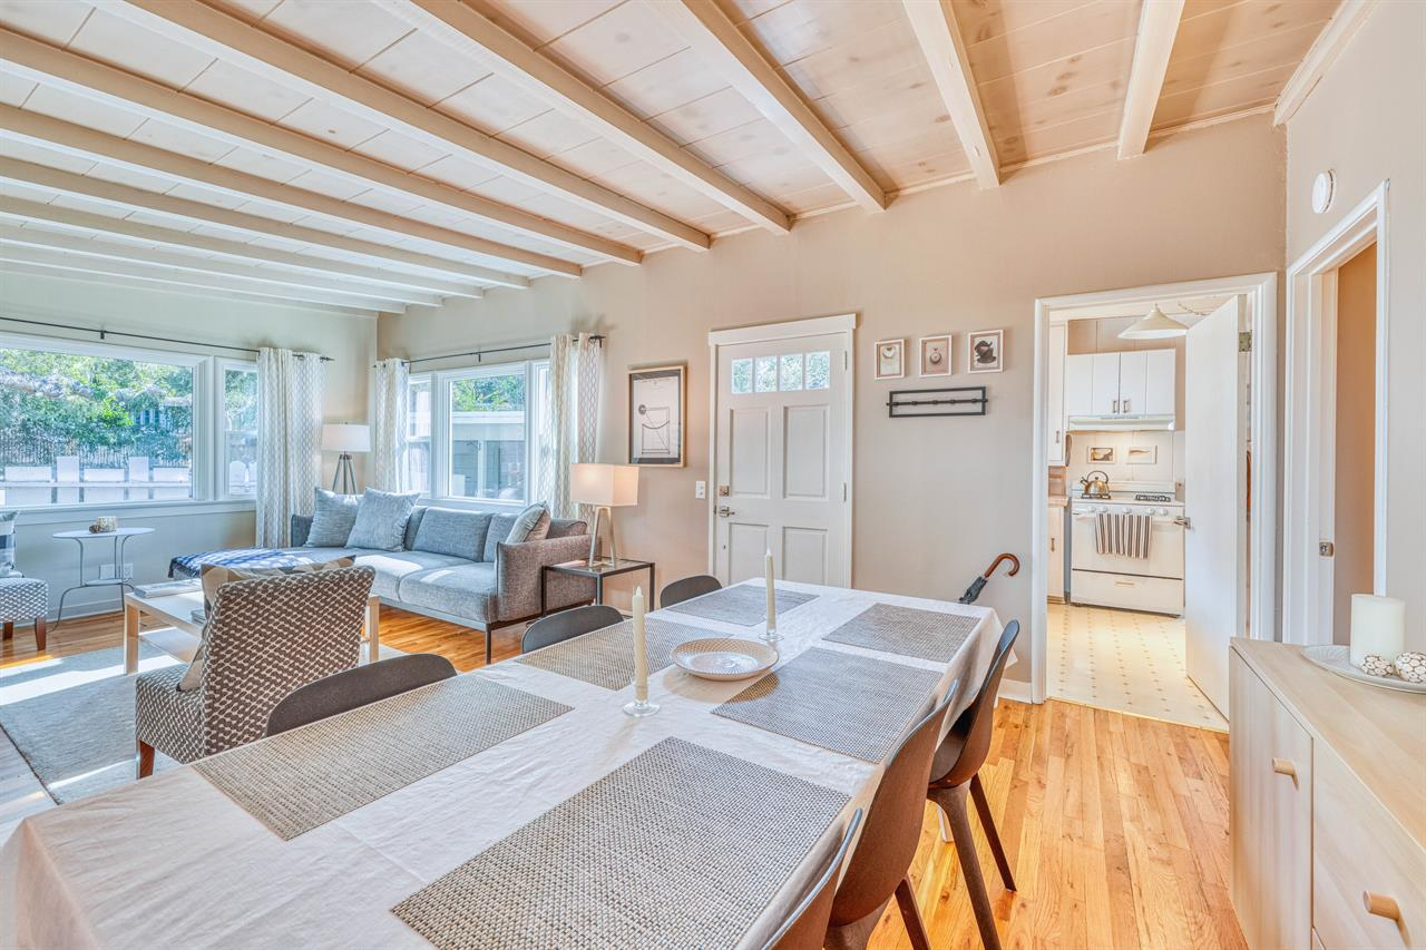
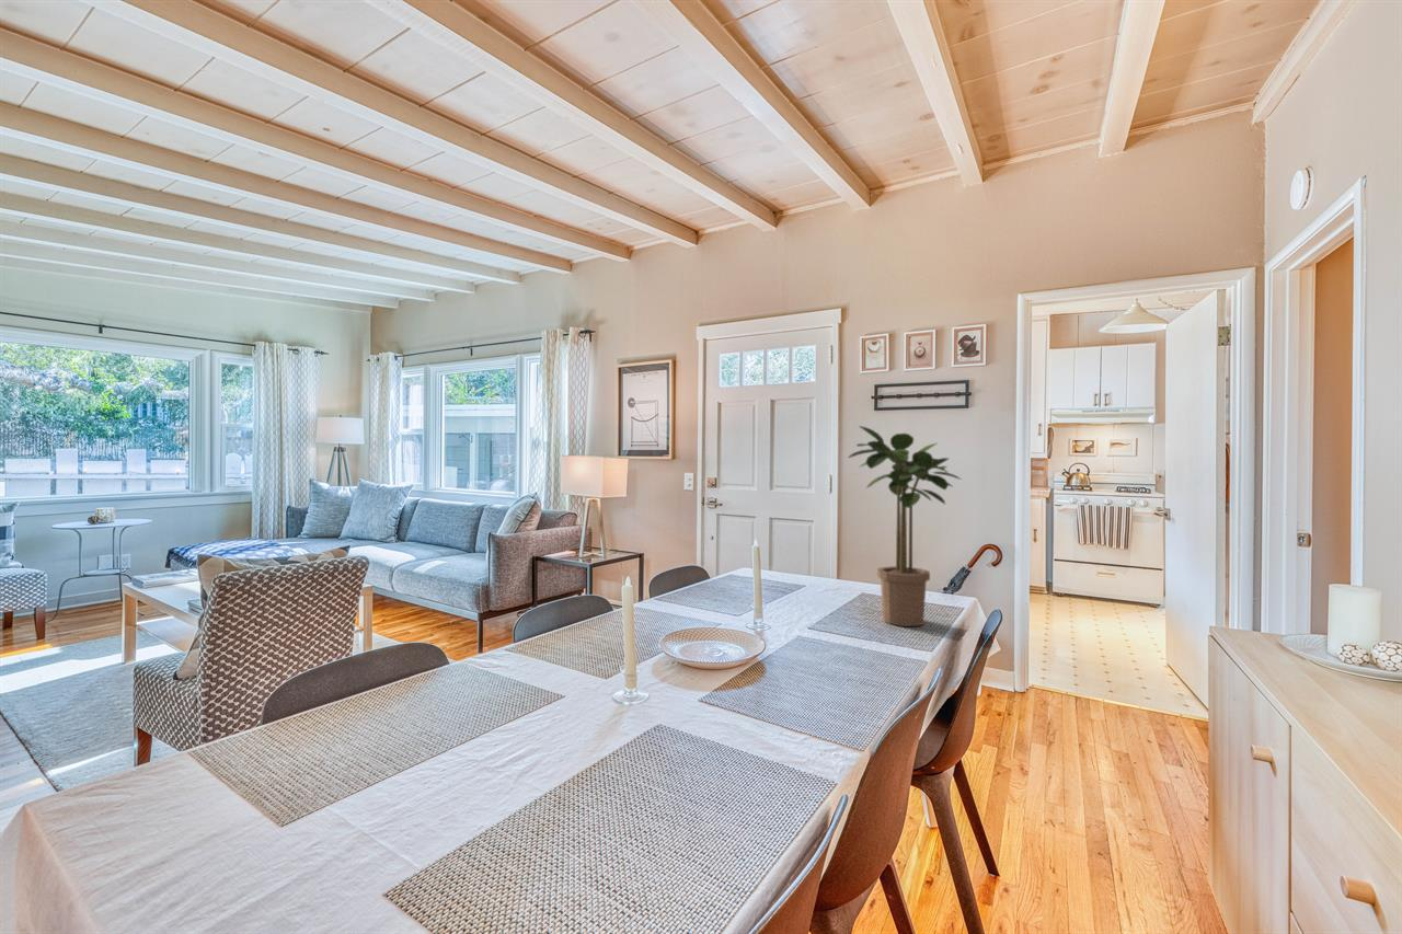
+ potted plant [847,425,963,627]
